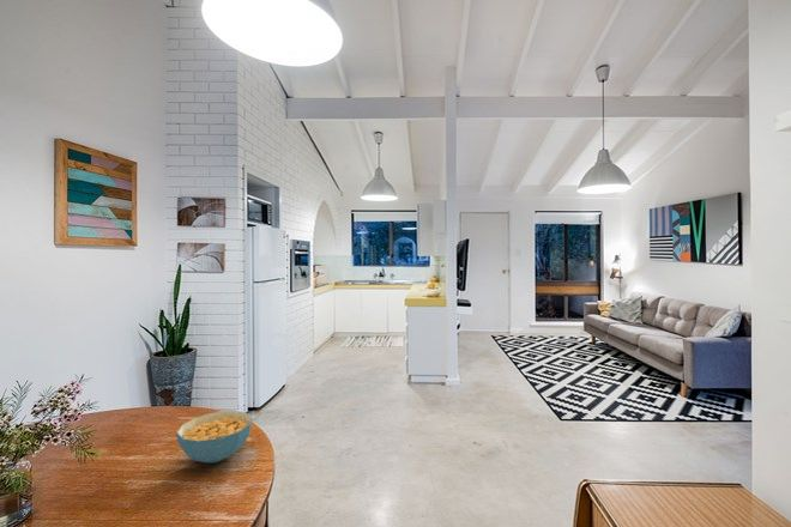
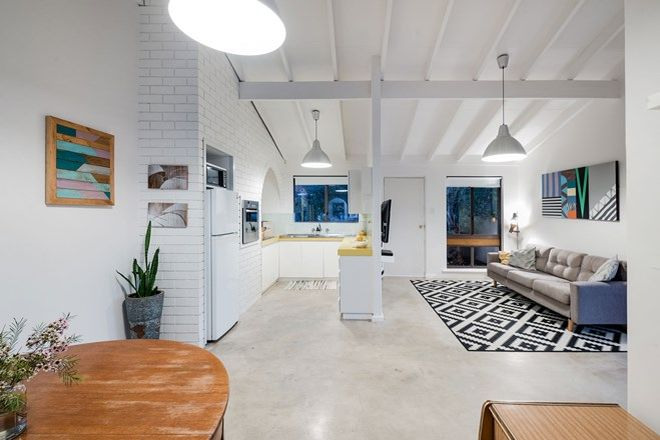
- cereal bowl [175,410,253,465]
